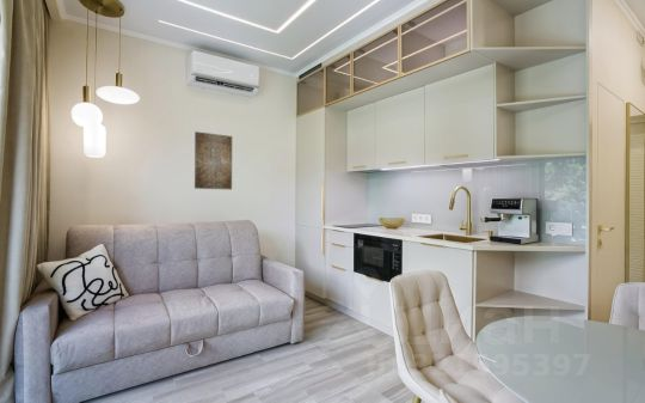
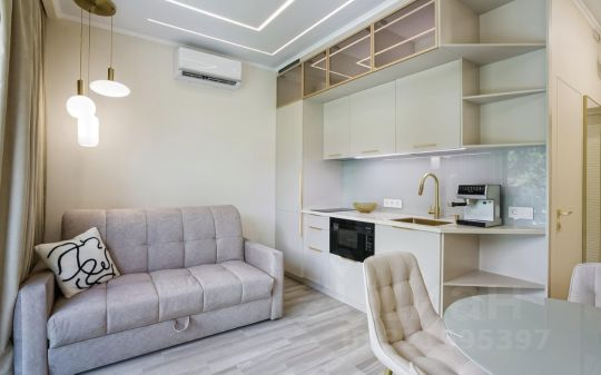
- wall art [194,130,233,190]
